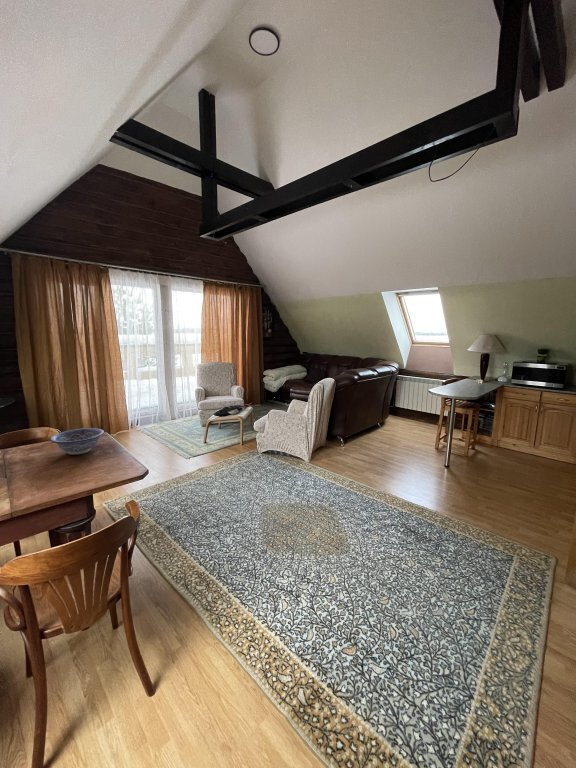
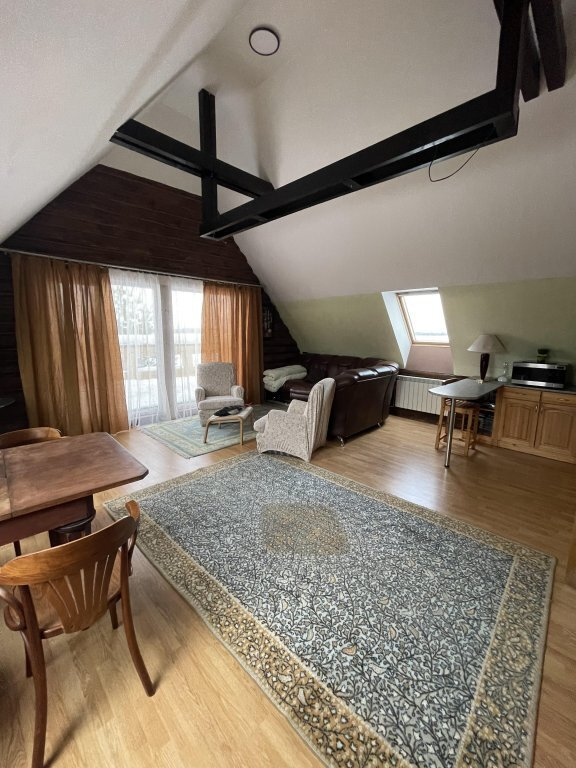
- decorative bowl [49,427,105,456]
